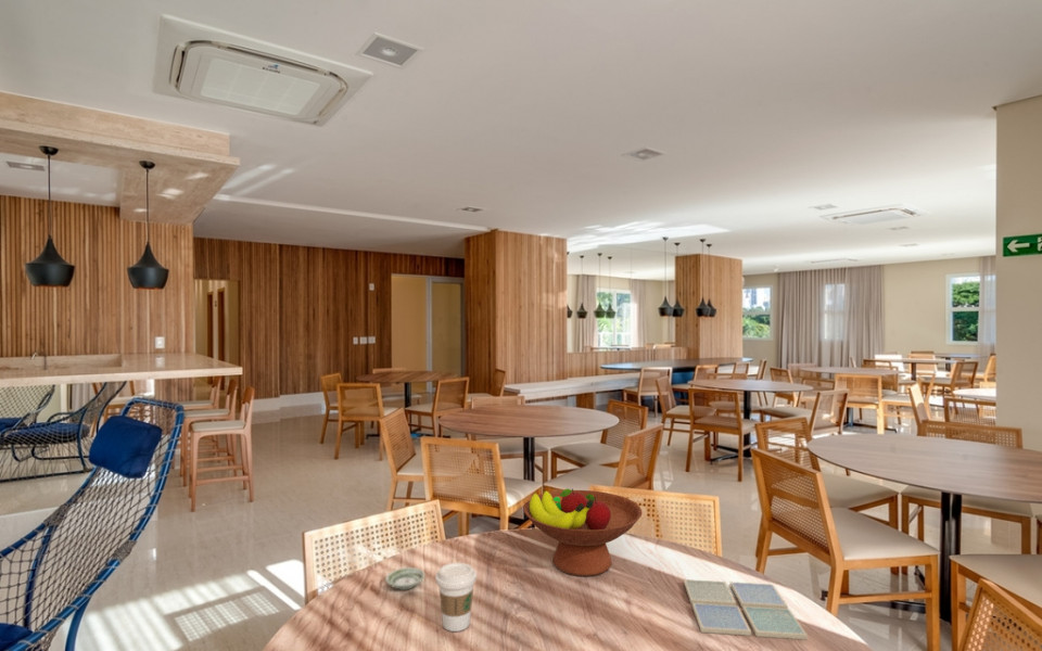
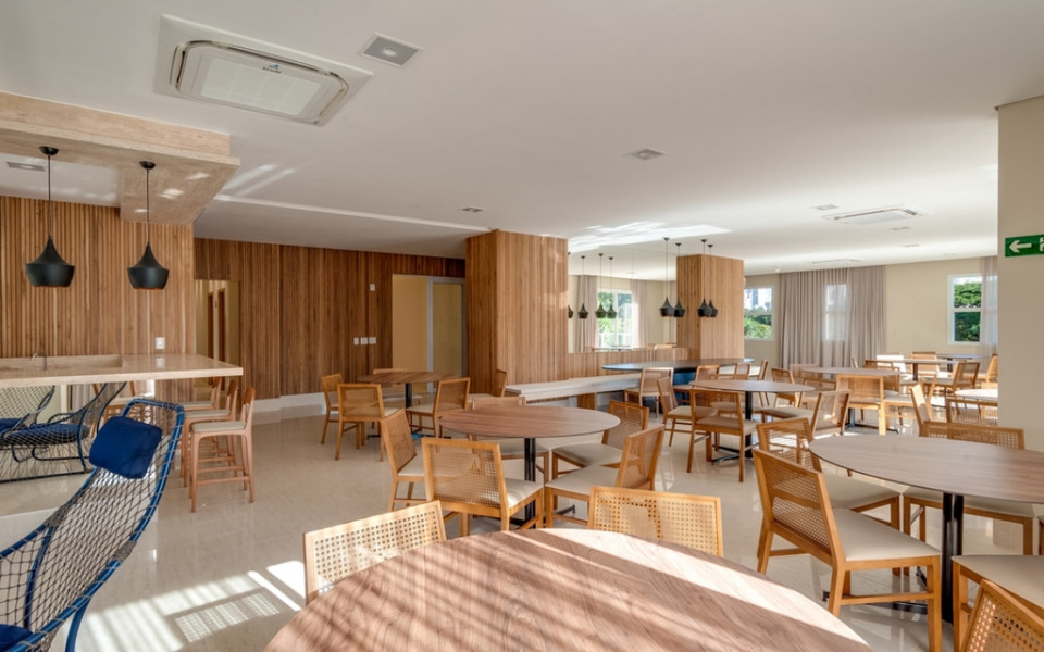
- coffee cup [434,562,478,633]
- fruit bowl [522,487,644,577]
- drink coaster [683,578,809,641]
- saucer [384,566,425,591]
